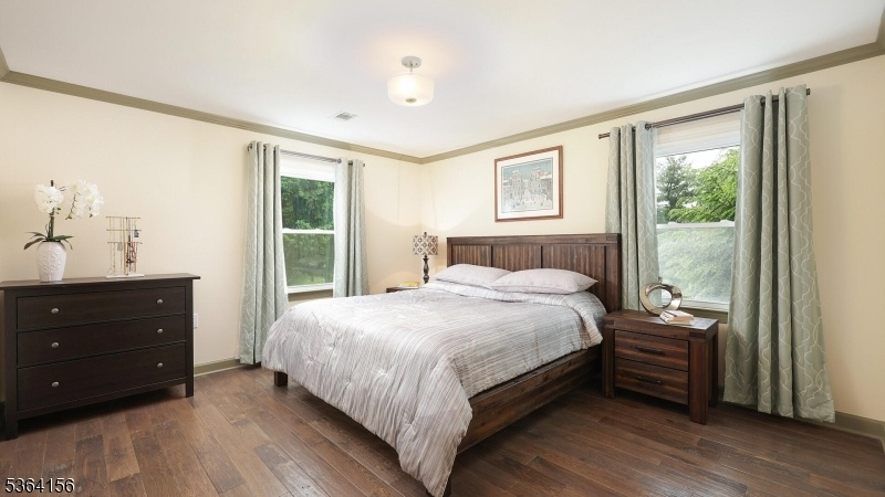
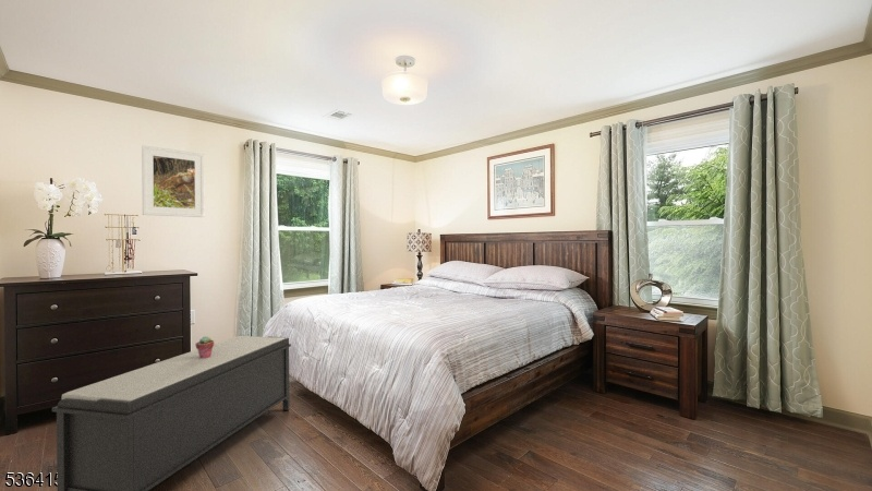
+ potted succulent [194,335,215,358]
+ bench [51,335,292,491]
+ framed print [141,144,206,218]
